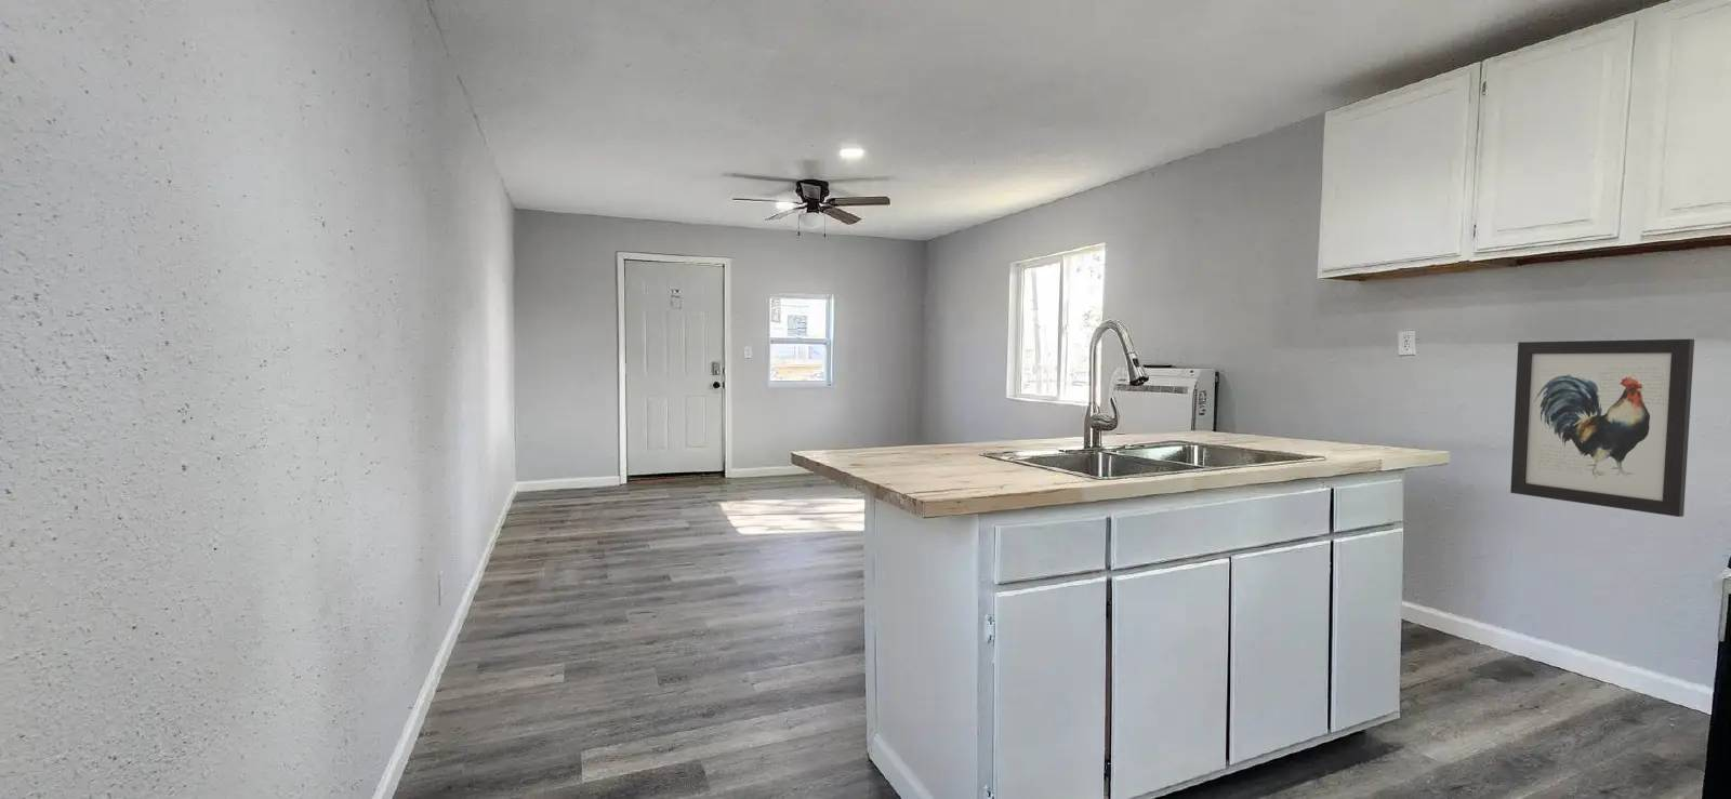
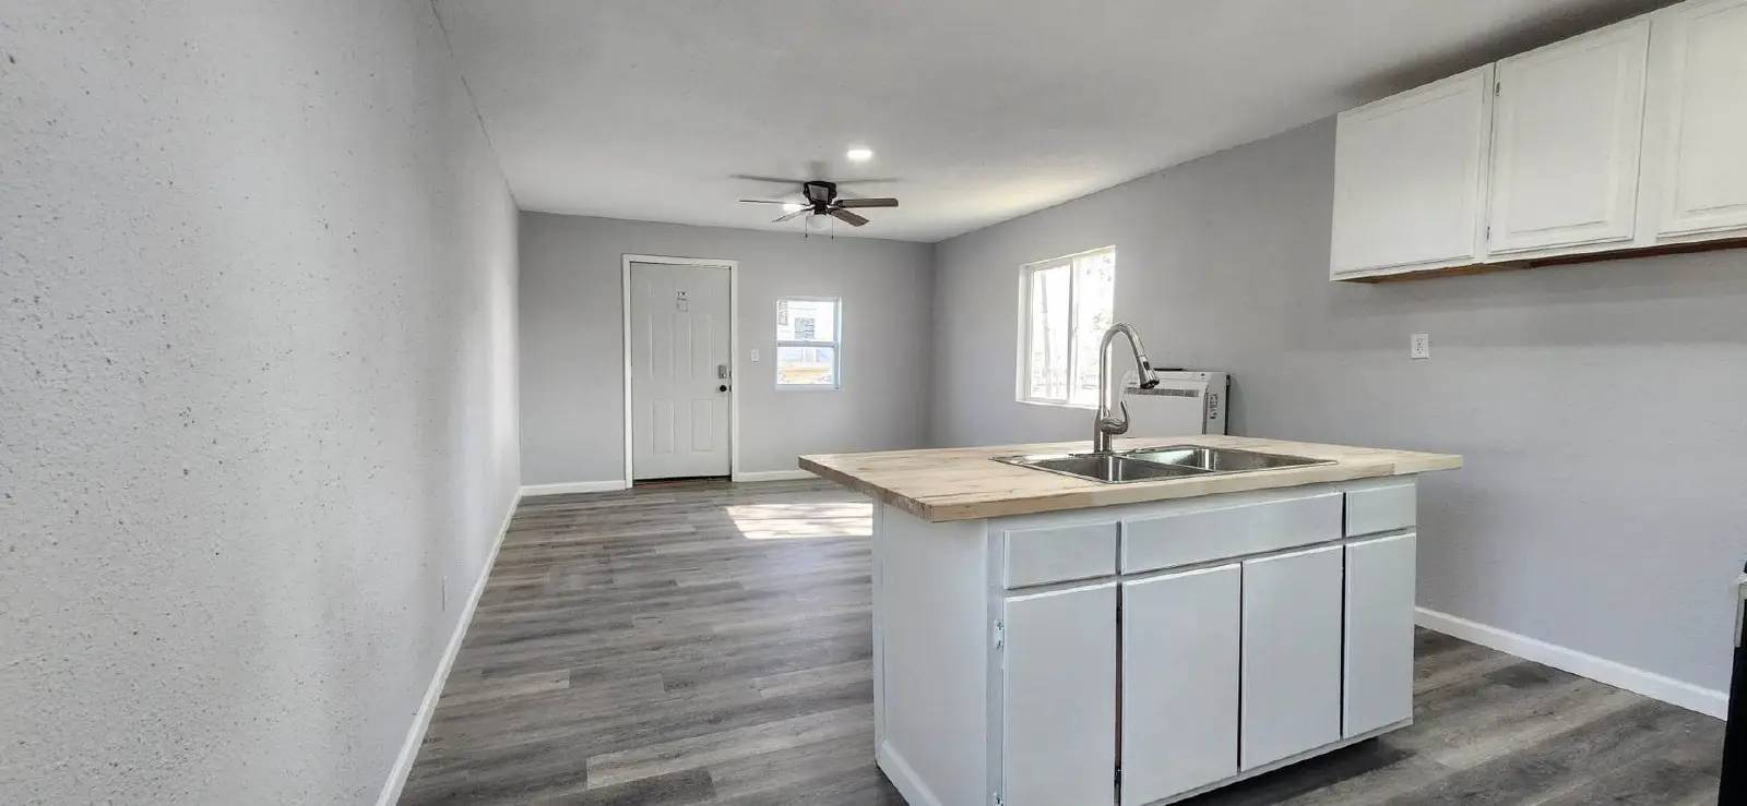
- wall art [1509,339,1696,518]
